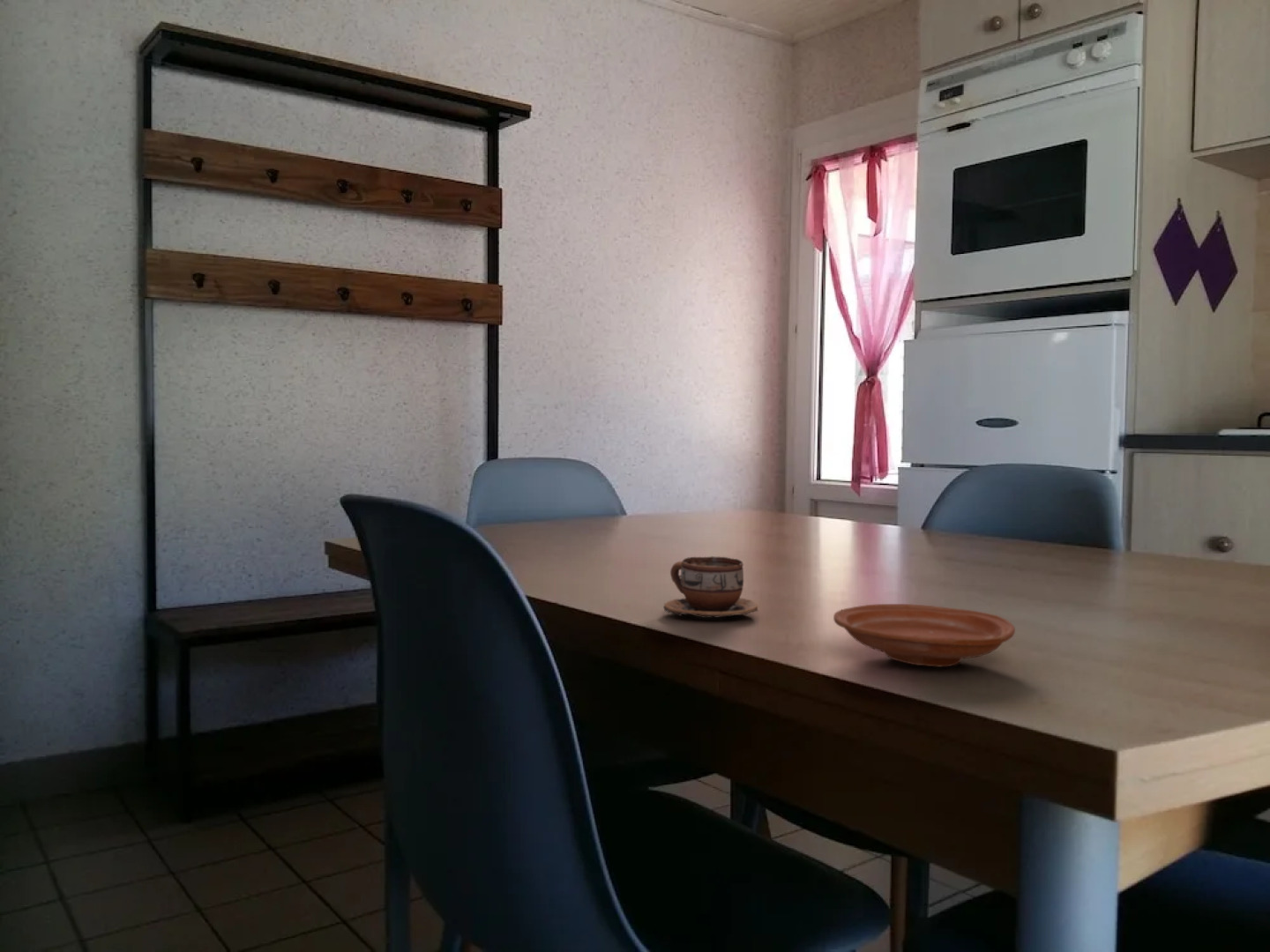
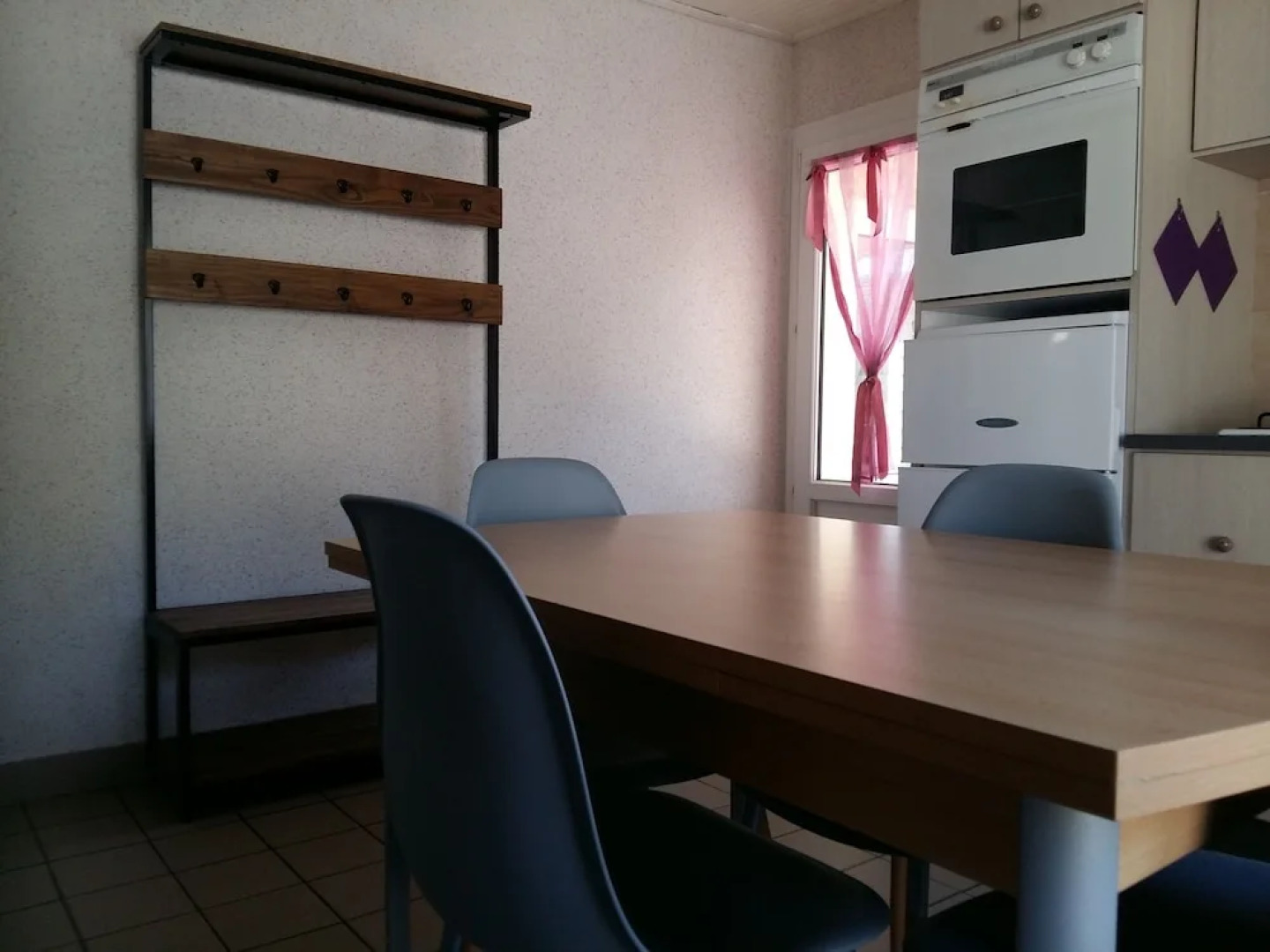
- cup [662,555,759,619]
- plate [833,603,1016,668]
